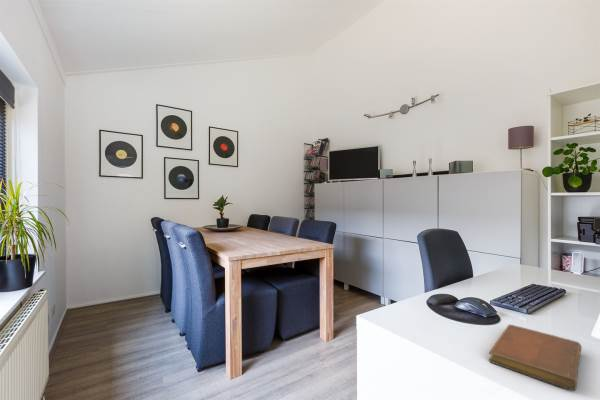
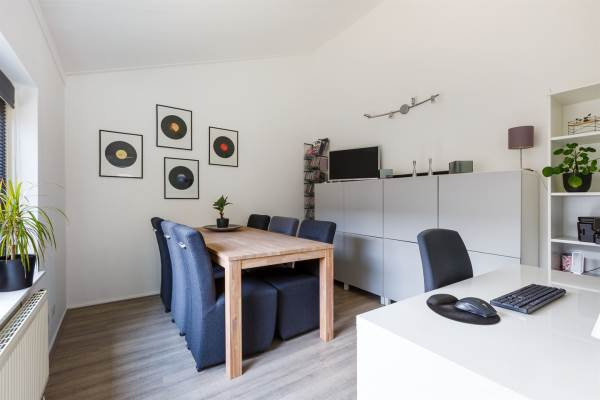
- notebook [488,324,583,392]
